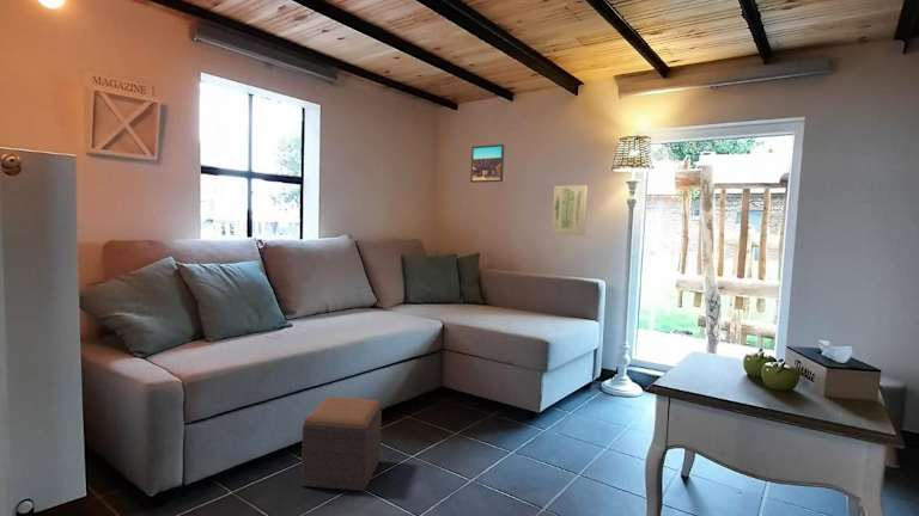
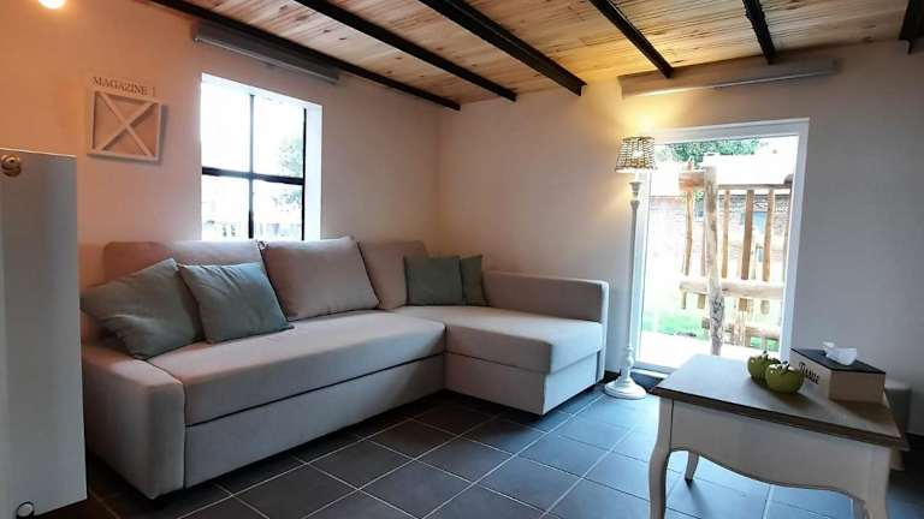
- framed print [469,143,505,184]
- wall art [550,184,589,236]
- footstool [300,395,383,492]
